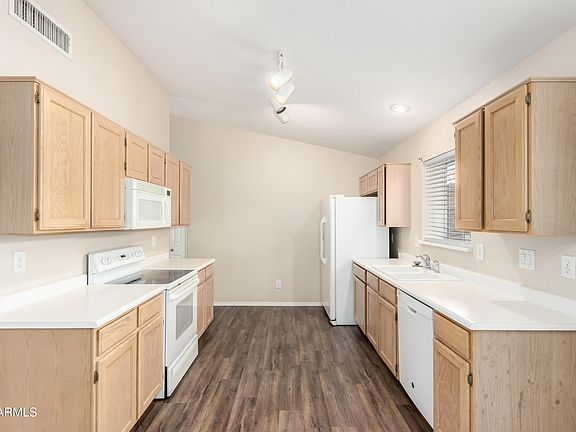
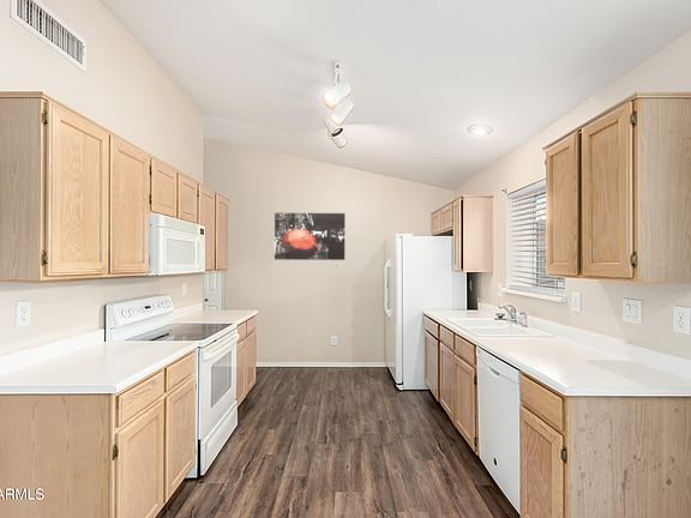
+ wall art [274,212,347,261]
